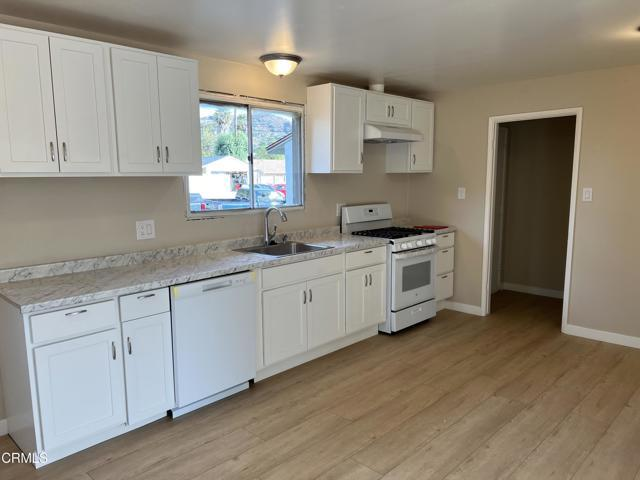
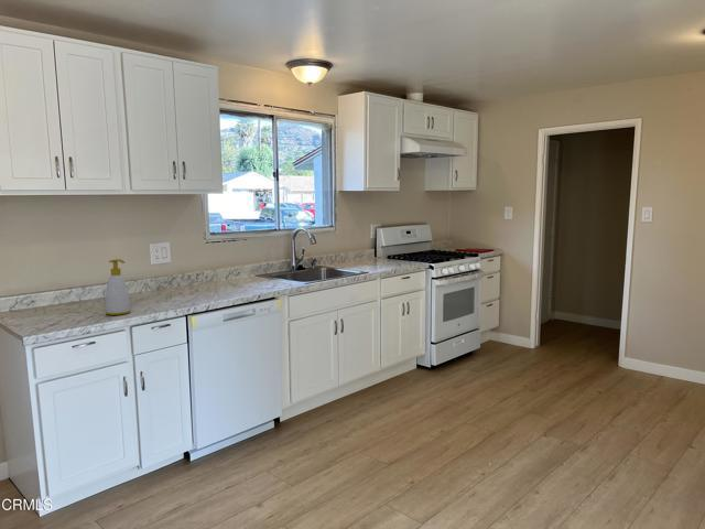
+ soap bottle [105,258,131,316]
